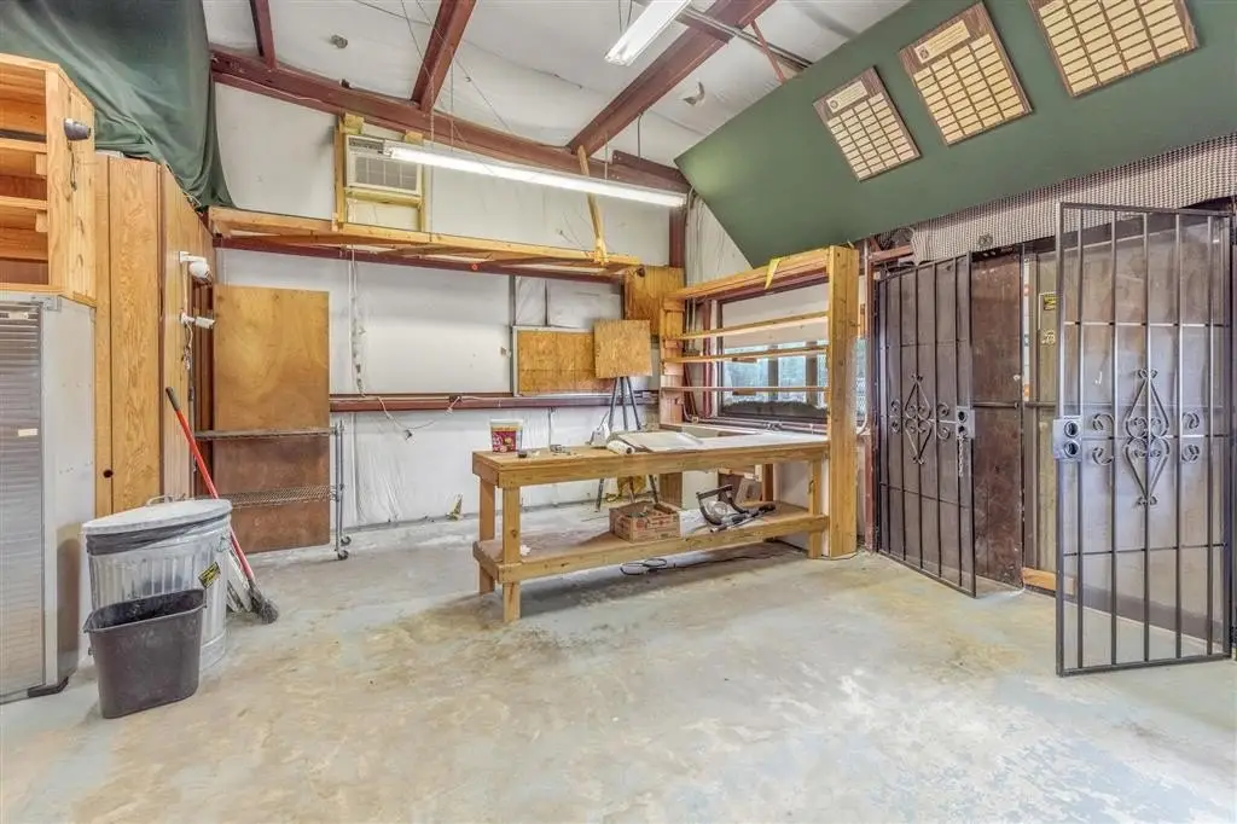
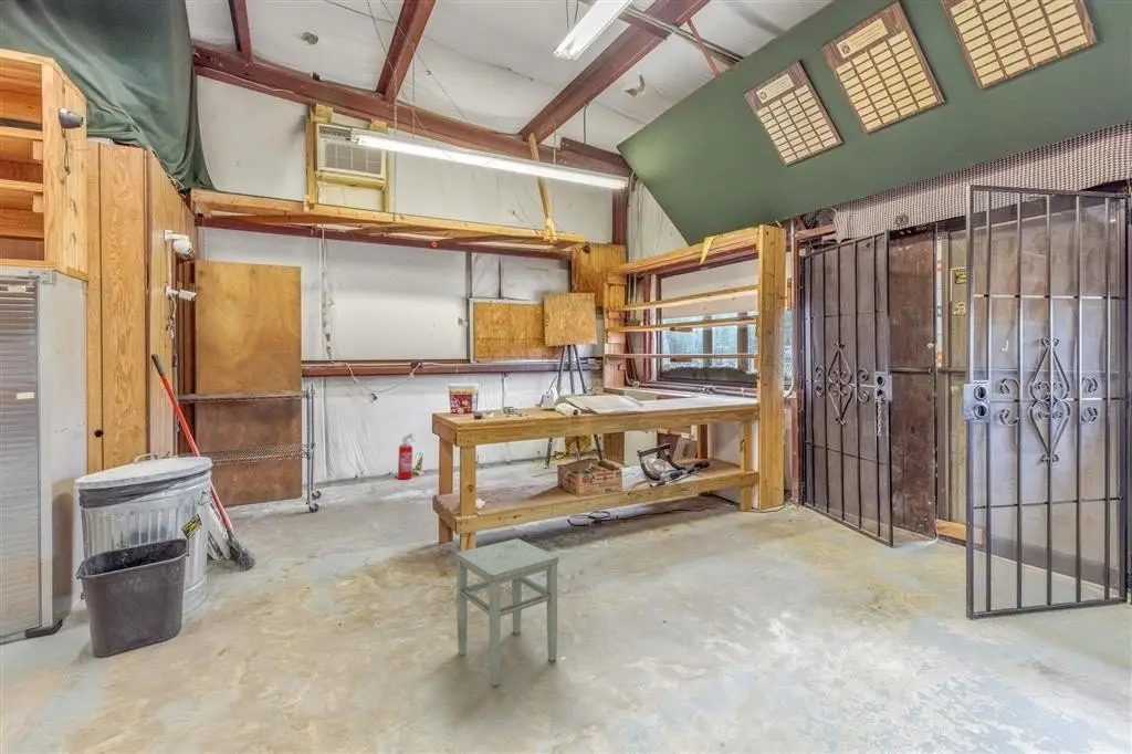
+ stool [454,537,560,687]
+ fire extinguisher [397,432,417,480]
